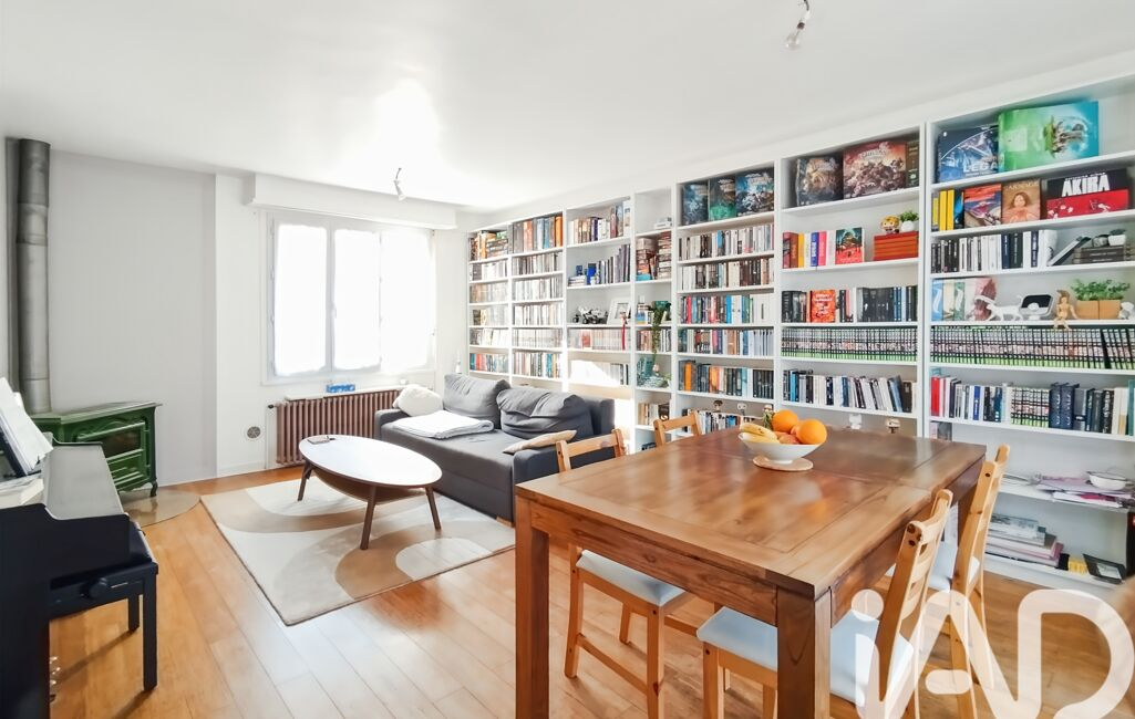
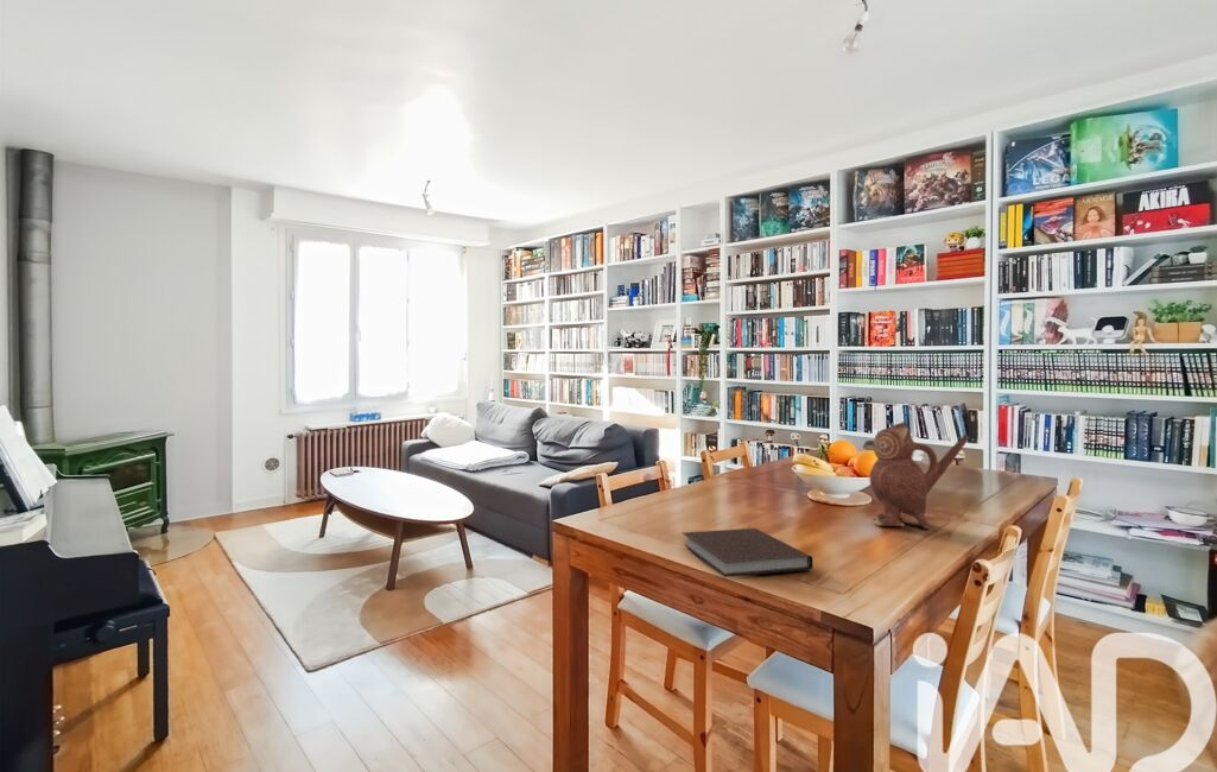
+ teapot [862,422,970,530]
+ notebook [682,527,813,578]
